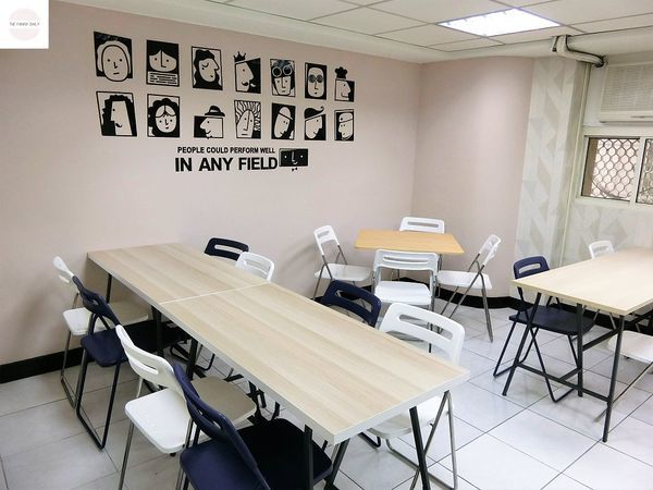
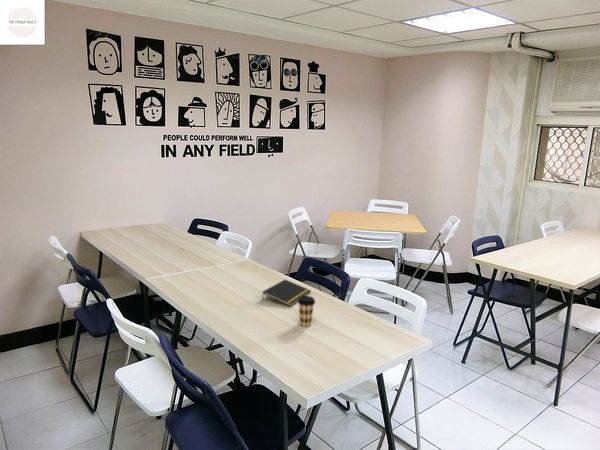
+ coffee cup [297,295,316,327]
+ notepad [261,279,312,307]
